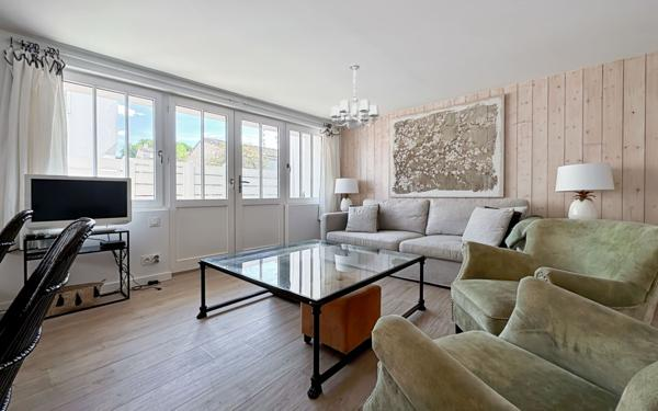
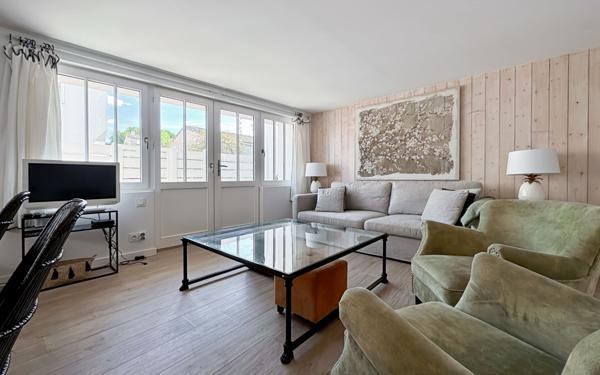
- chandelier [330,64,381,132]
